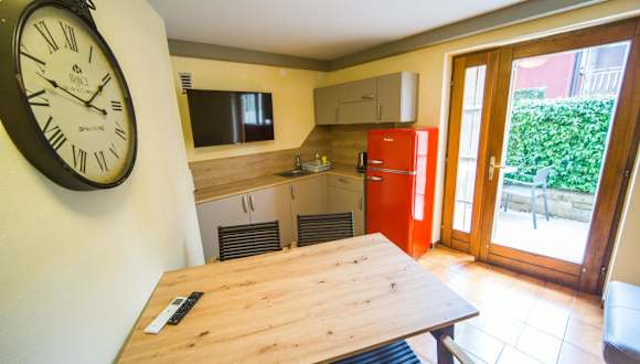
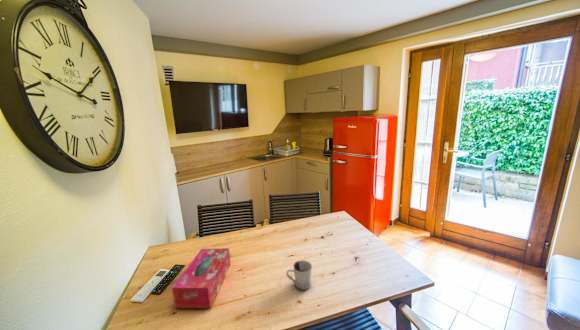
+ cup [285,259,313,291]
+ tissue box [171,248,232,309]
